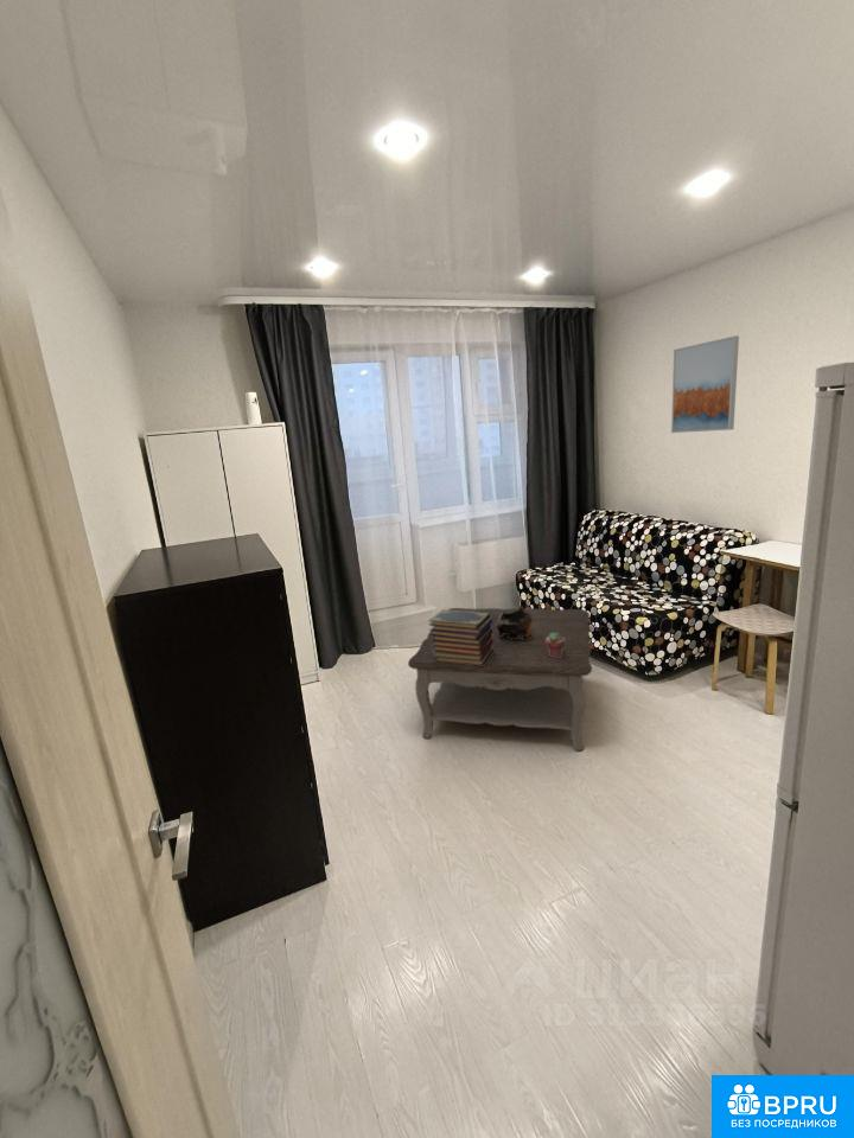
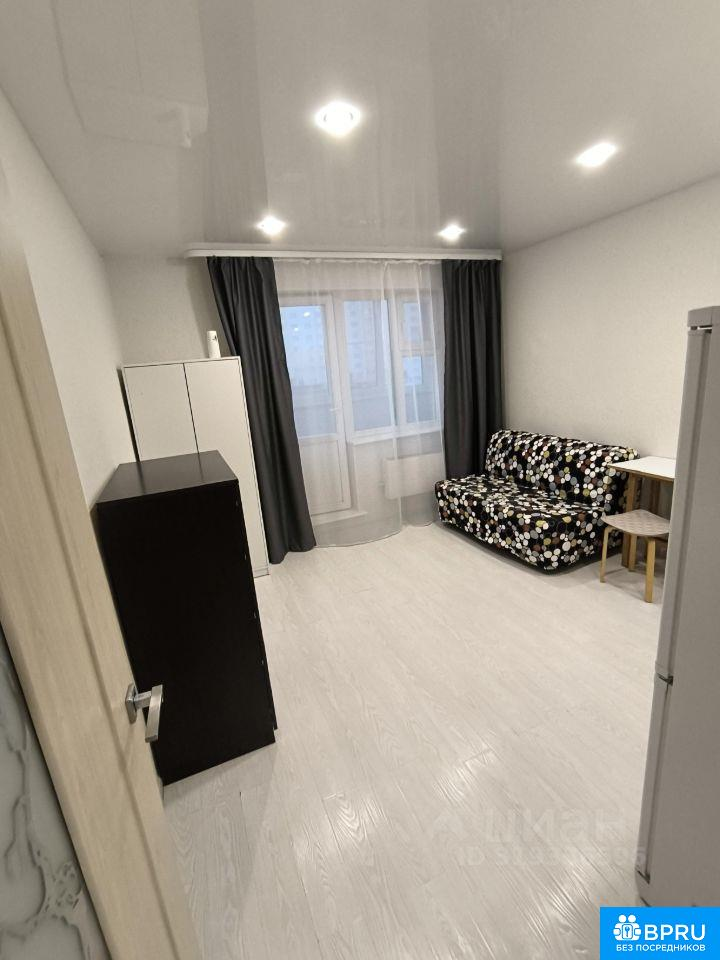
- potted succulent [546,633,565,658]
- book stack [427,608,495,666]
- decorative bowl [496,605,534,640]
- wall art [670,334,740,434]
- coffee table [407,607,593,752]
